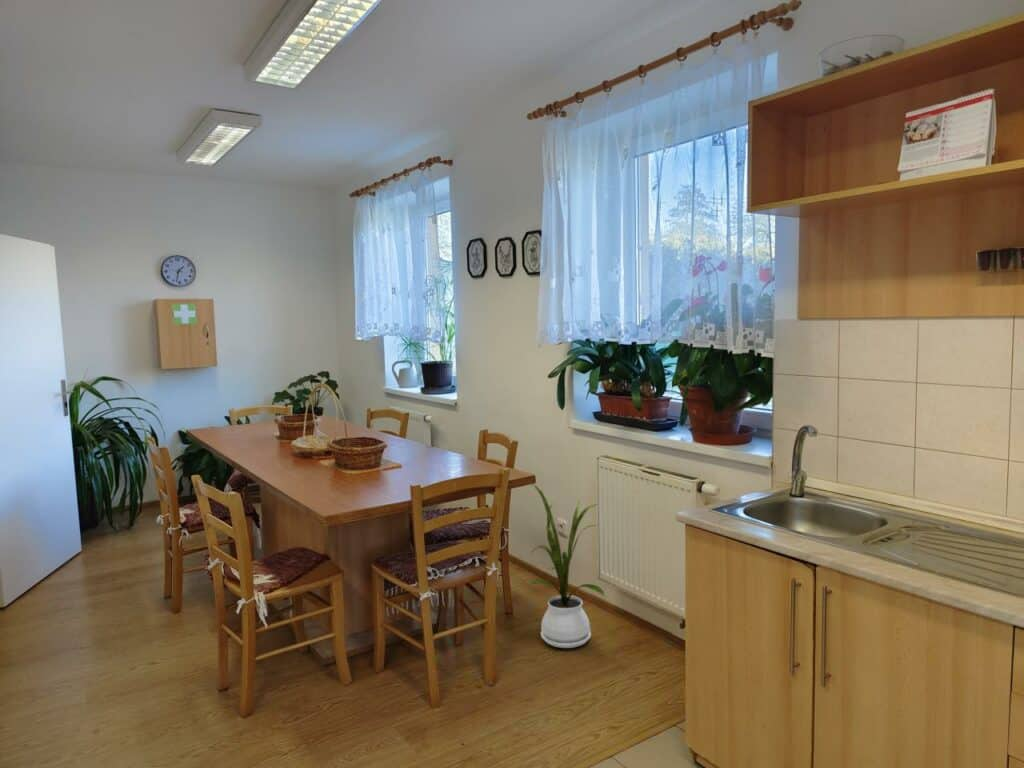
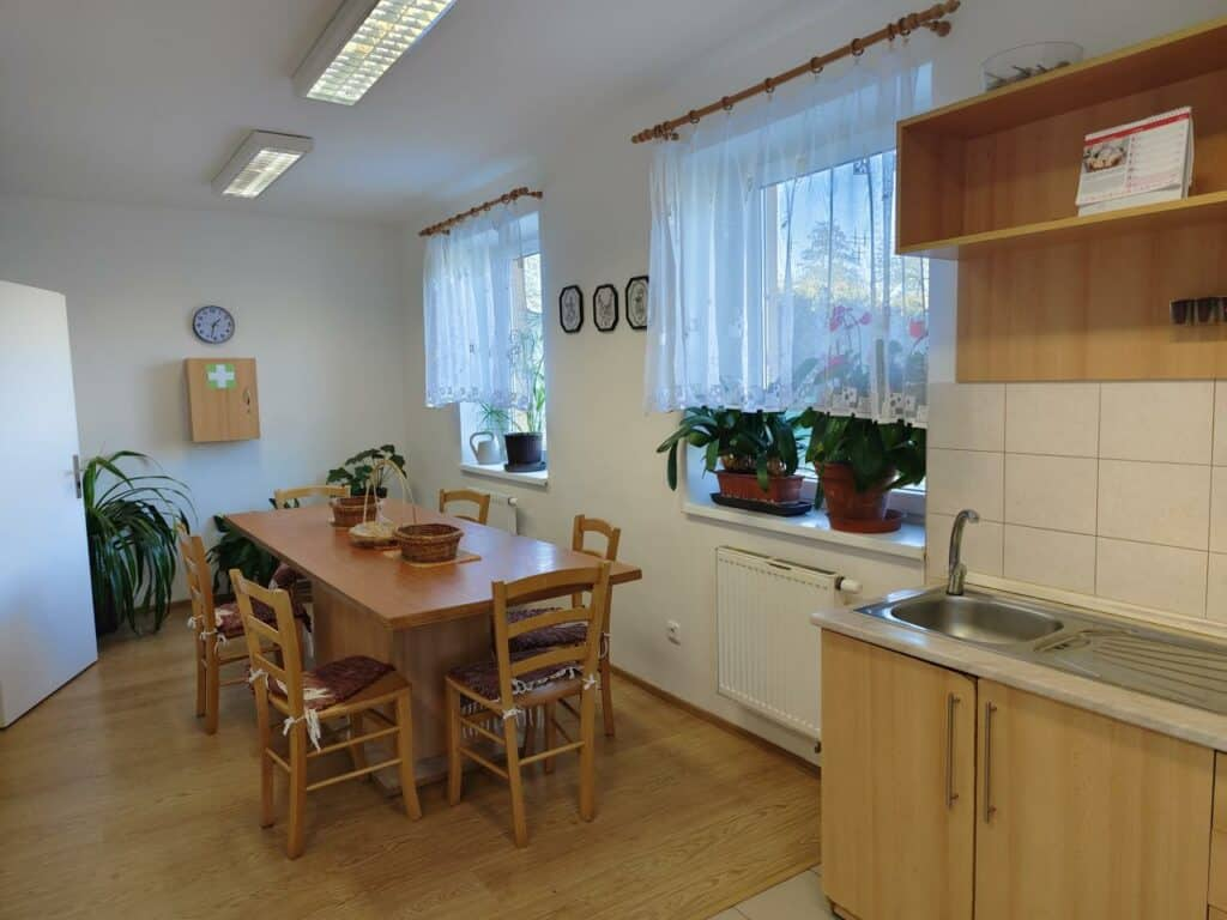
- house plant [527,483,606,649]
